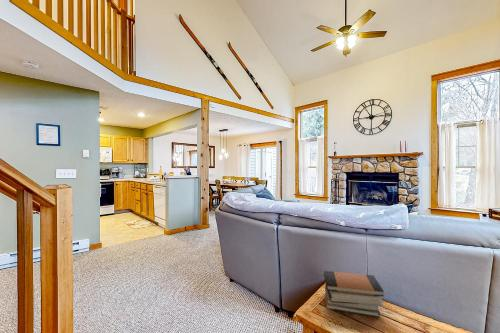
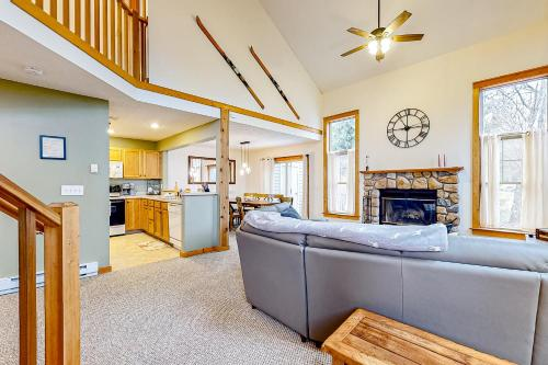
- book stack [323,270,385,318]
